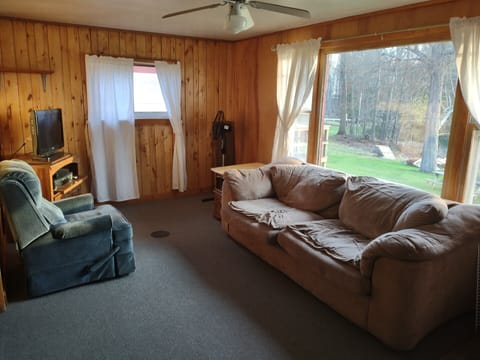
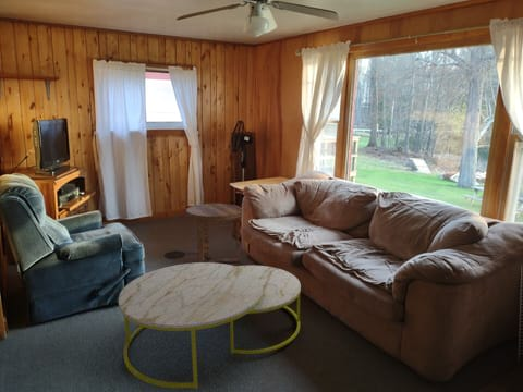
+ side table [185,203,243,264]
+ coffee table [118,261,302,390]
